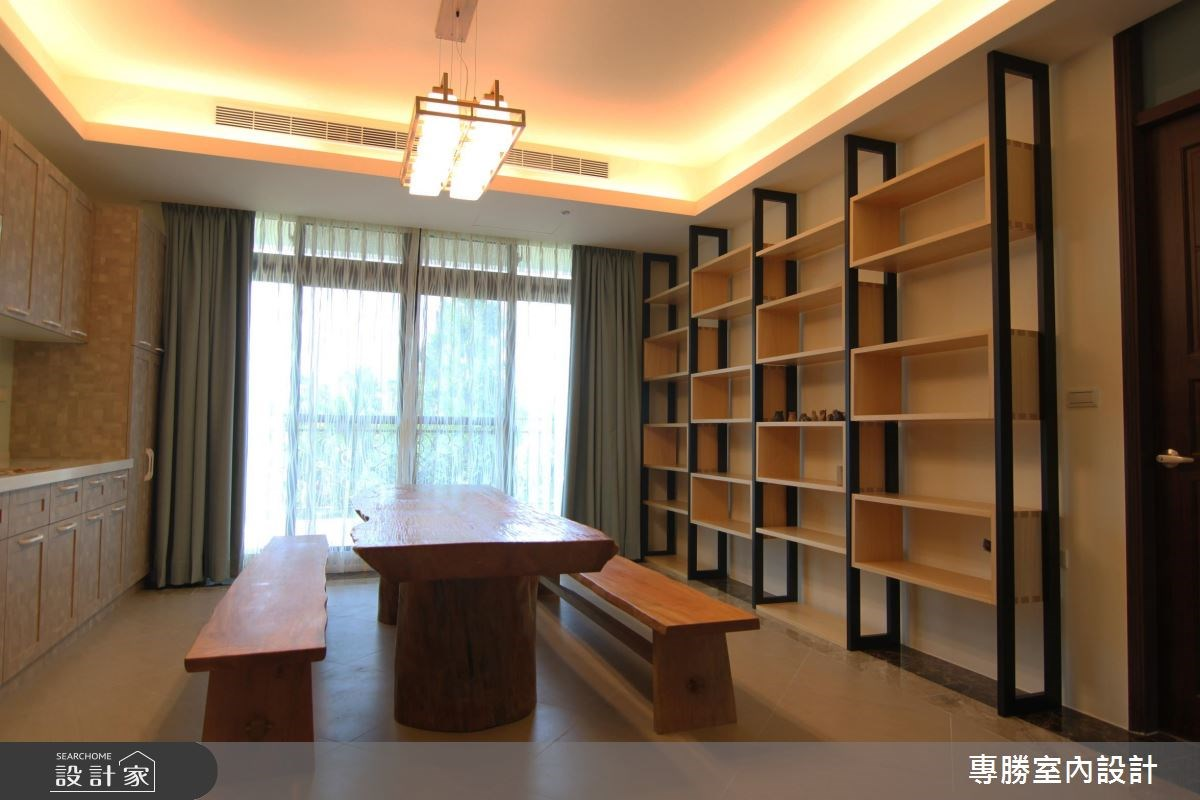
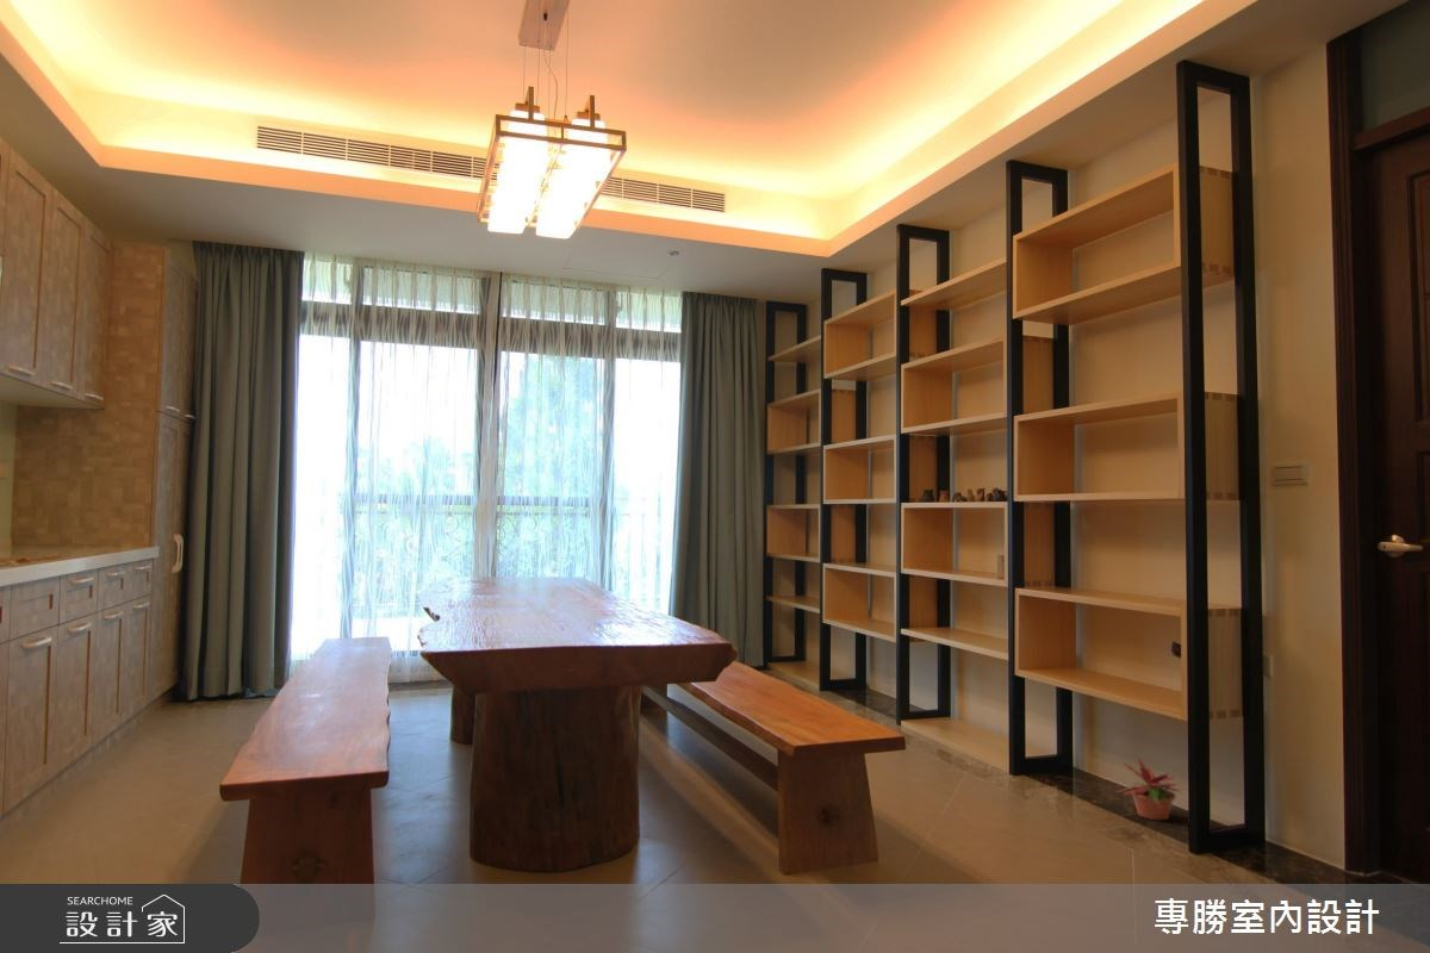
+ potted plant [1117,756,1186,822]
